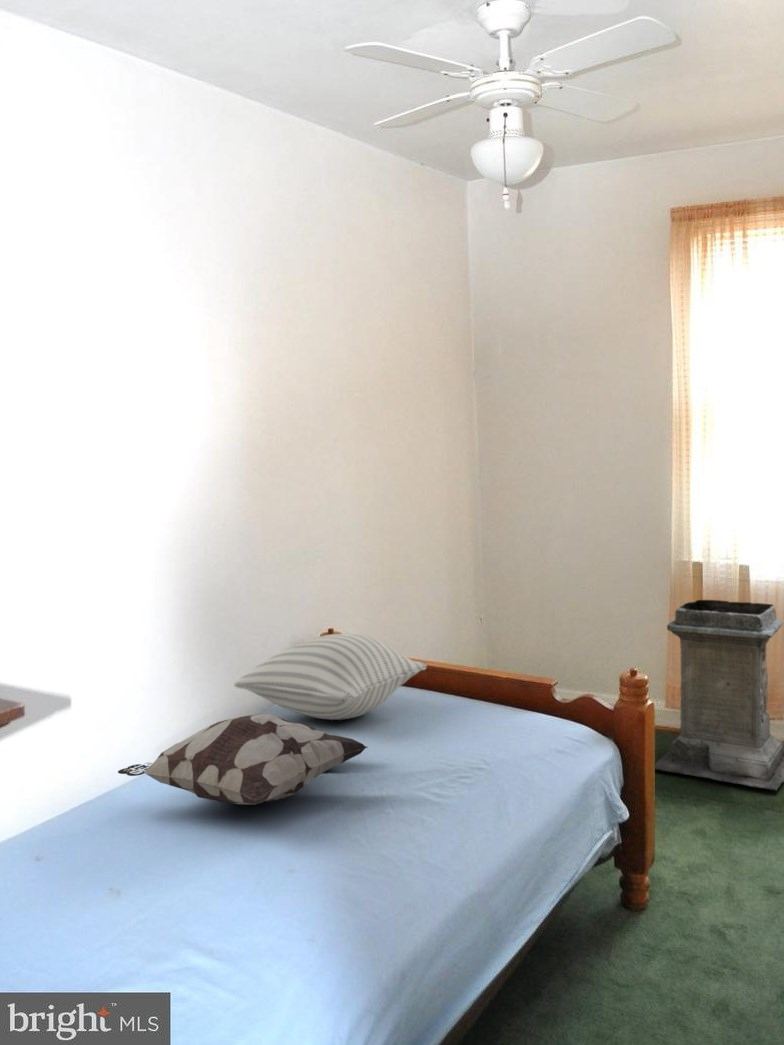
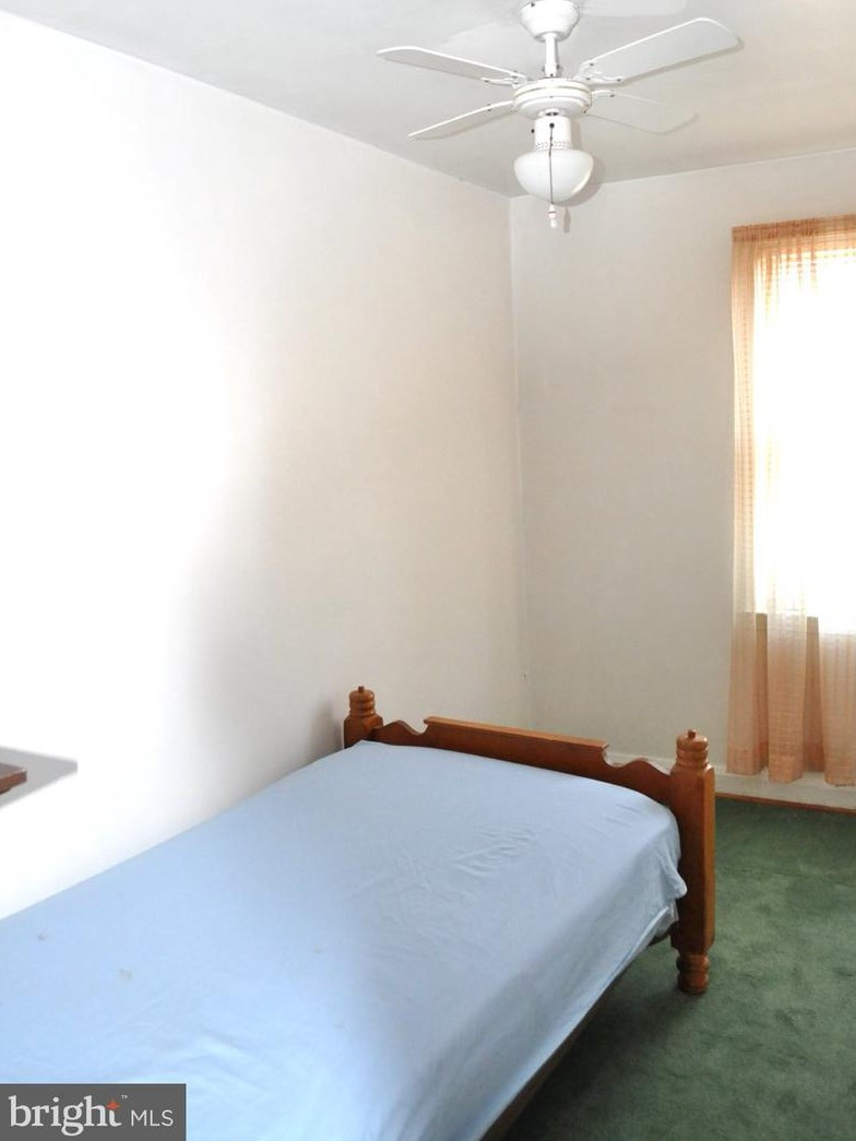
- decorative pillow [117,713,368,806]
- pillow [233,633,428,721]
- planter [654,599,784,791]
